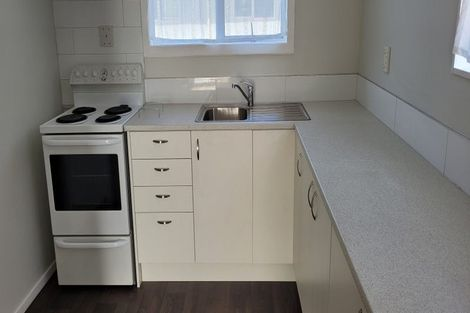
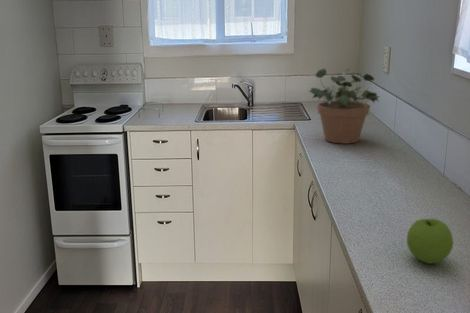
+ potted plant [308,67,381,145]
+ apple [406,218,454,265]
